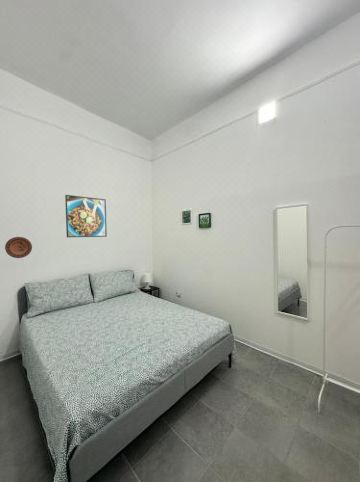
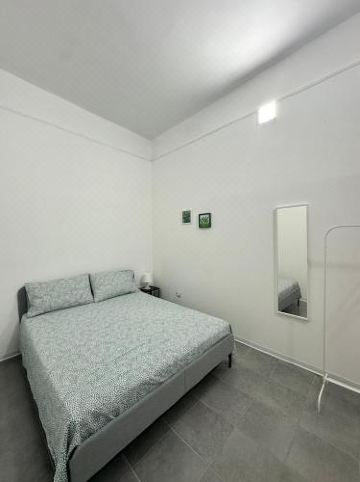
- decorative plate [4,236,33,259]
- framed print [64,194,108,238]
